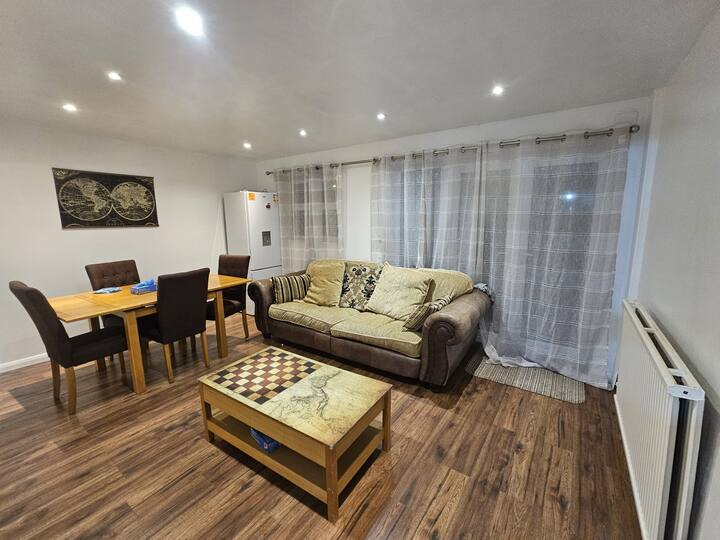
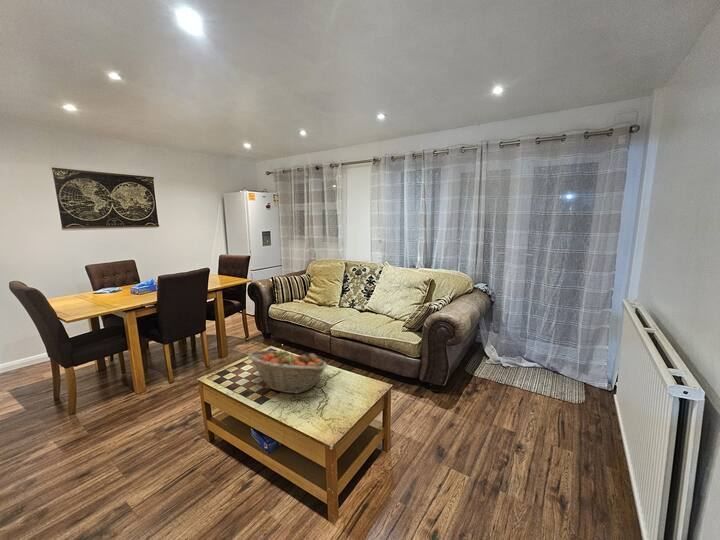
+ fruit basket [246,349,328,395]
